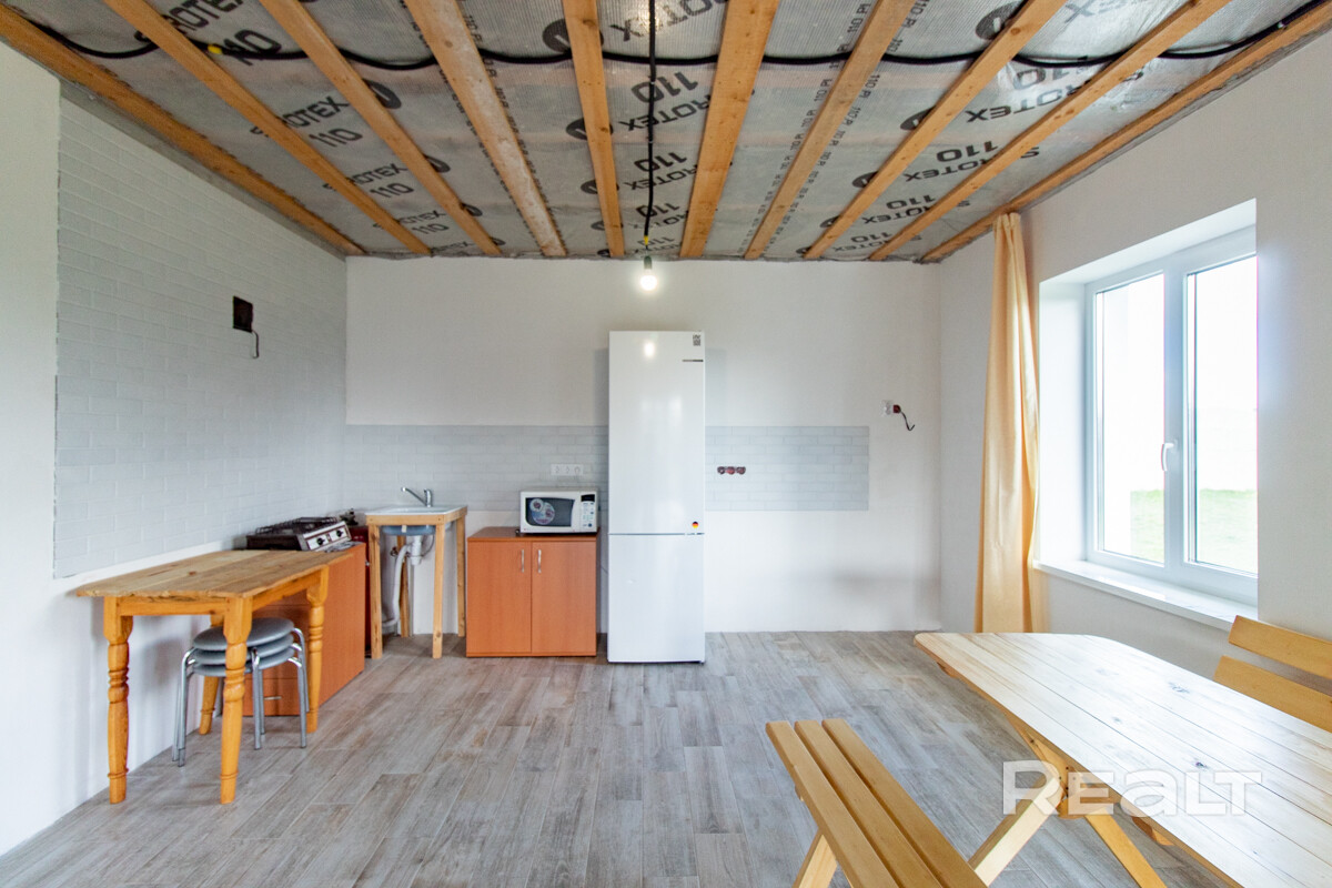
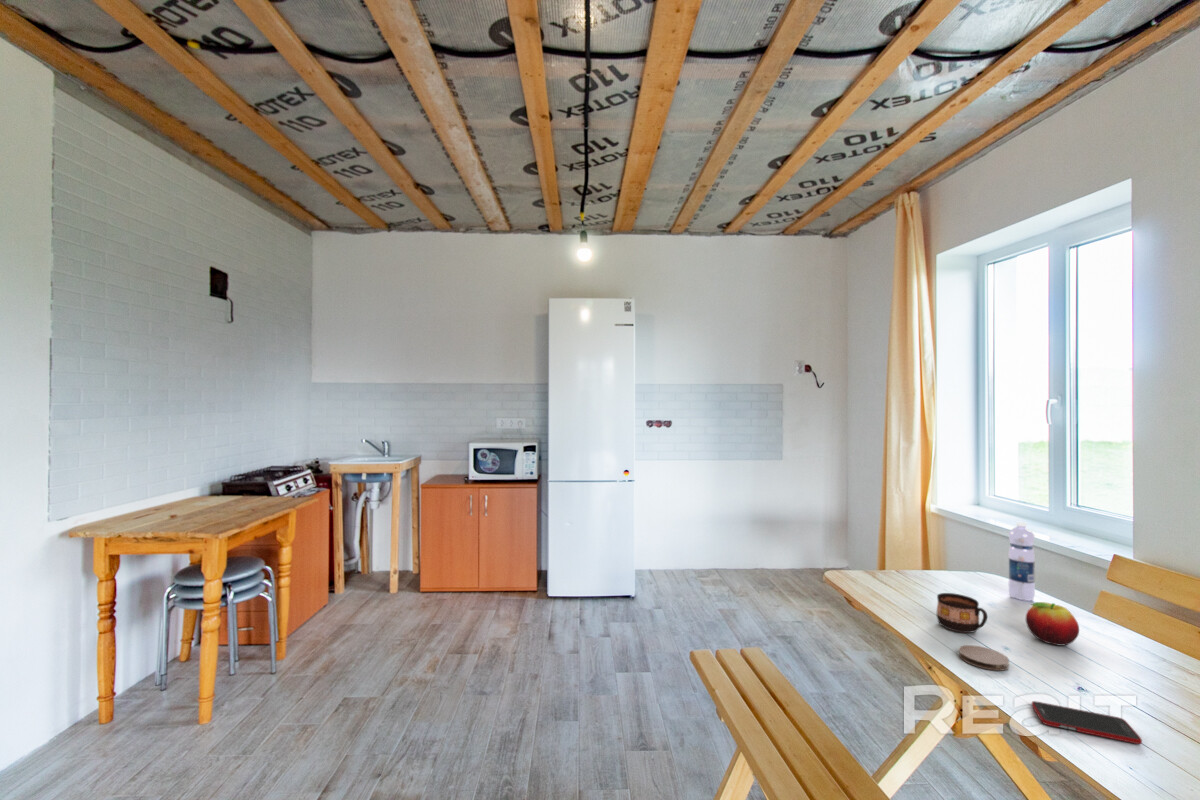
+ cup [936,592,988,634]
+ coaster [958,644,1010,672]
+ water bottle [1007,521,1036,602]
+ cell phone [1031,700,1143,745]
+ fruit [1024,601,1080,647]
